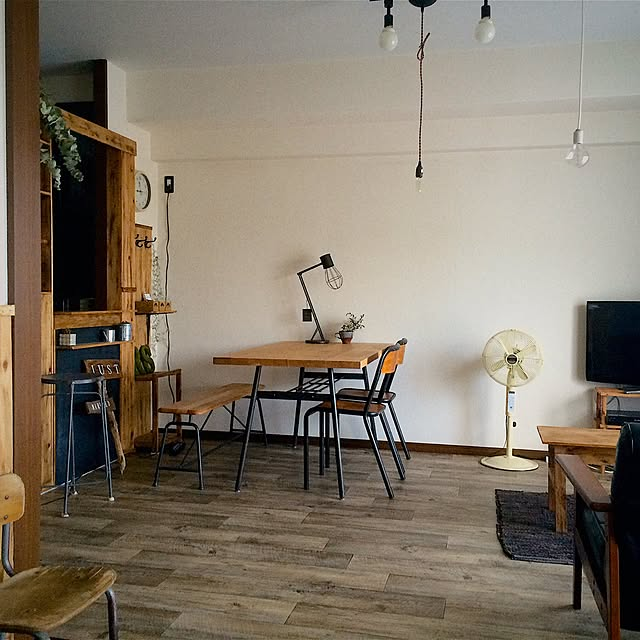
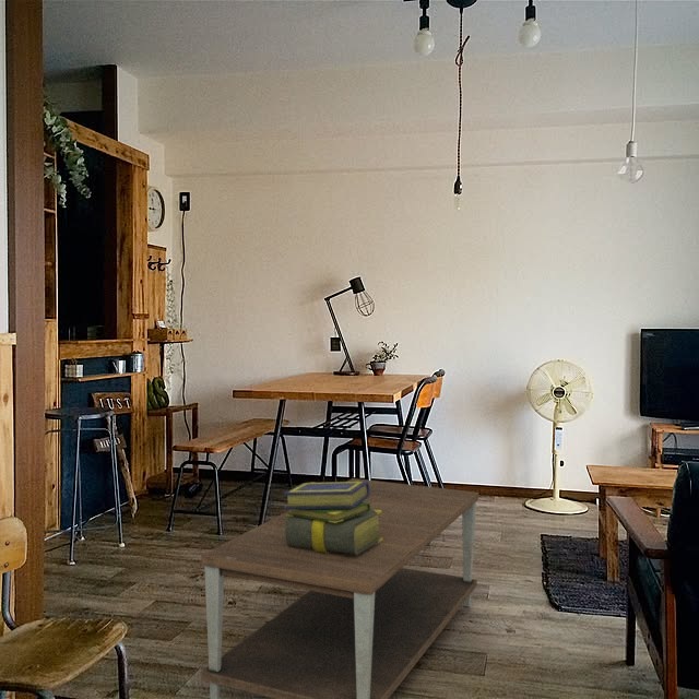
+ stack of books [283,481,382,555]
+ coffee table [200,477,479,699]
